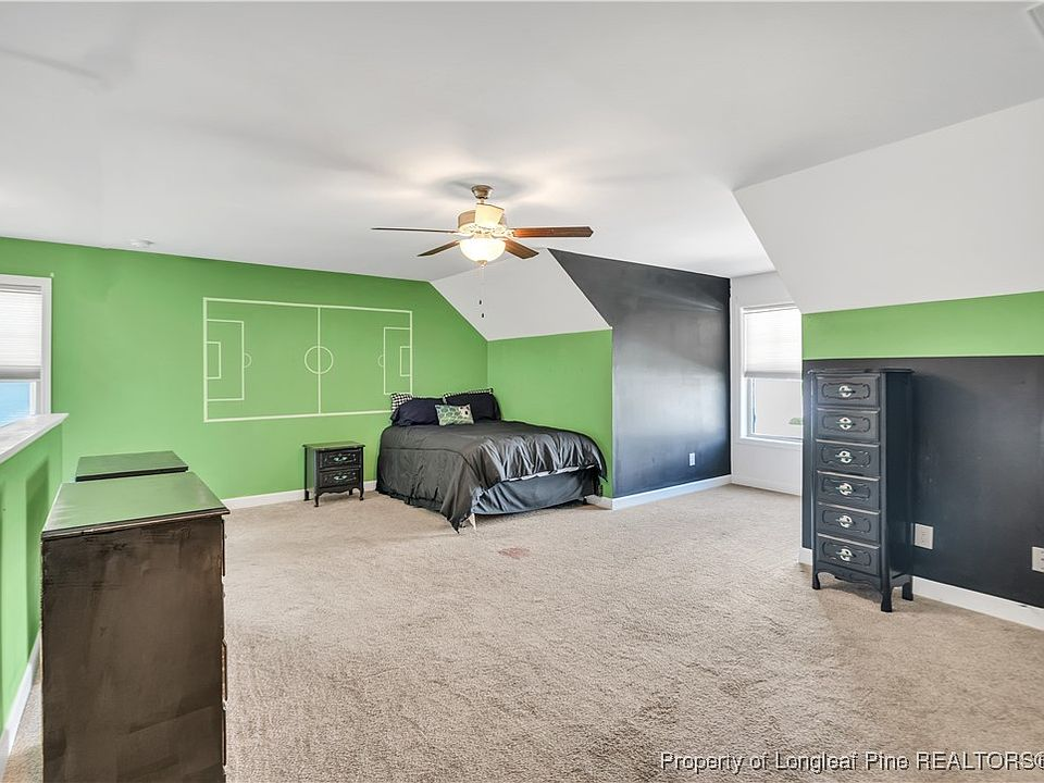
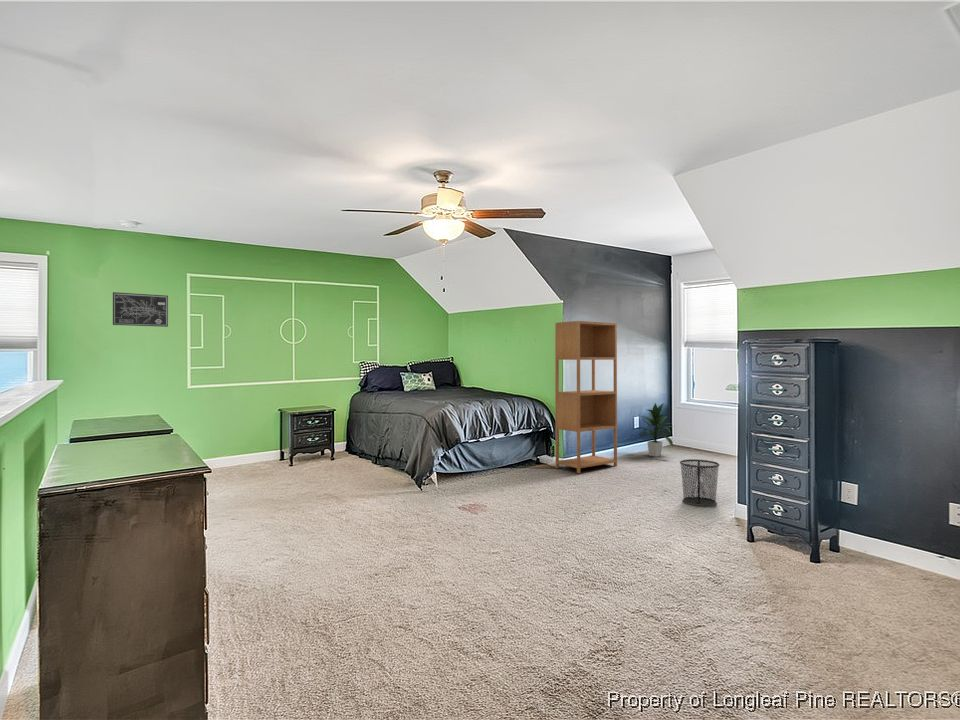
+ wall art [112,291,169,328]
+ bookcase [554,320,618,474]
+ indoor plant [634,402,675,458]
+ waste bin [679,458,721,507]
